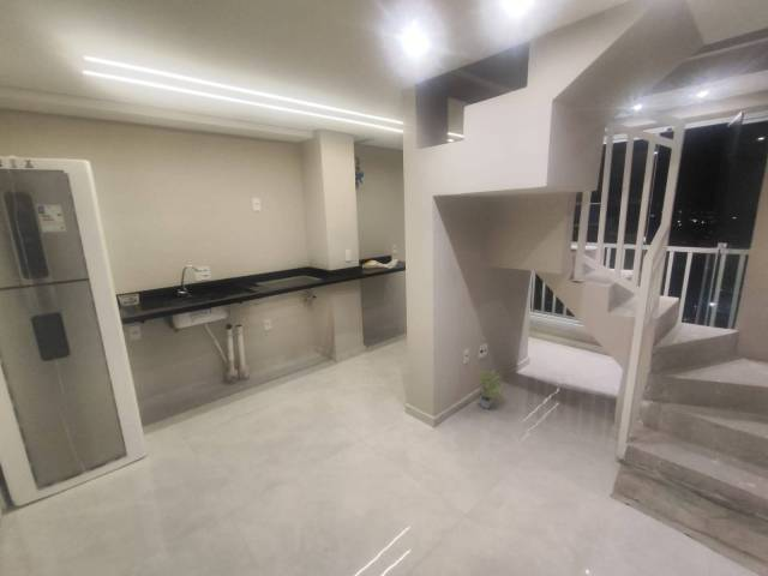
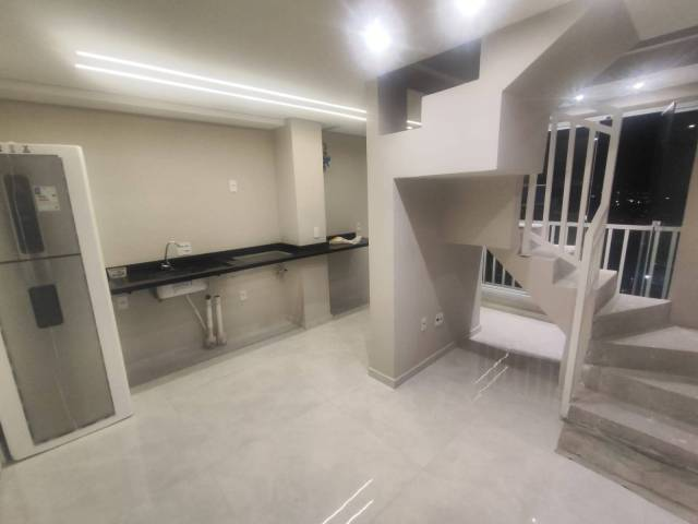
- potted plant [474,368,506,409]
